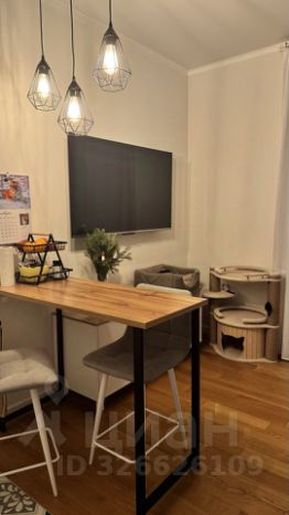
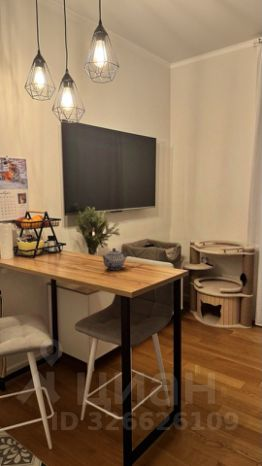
+ teapot [101,247,128,271]
